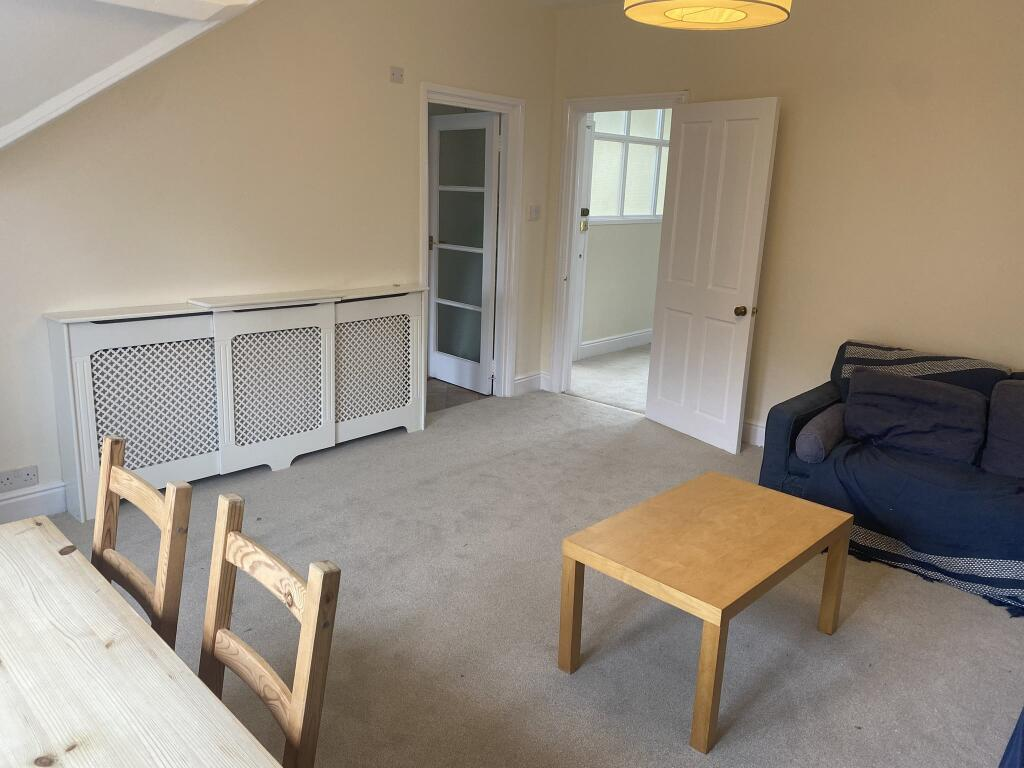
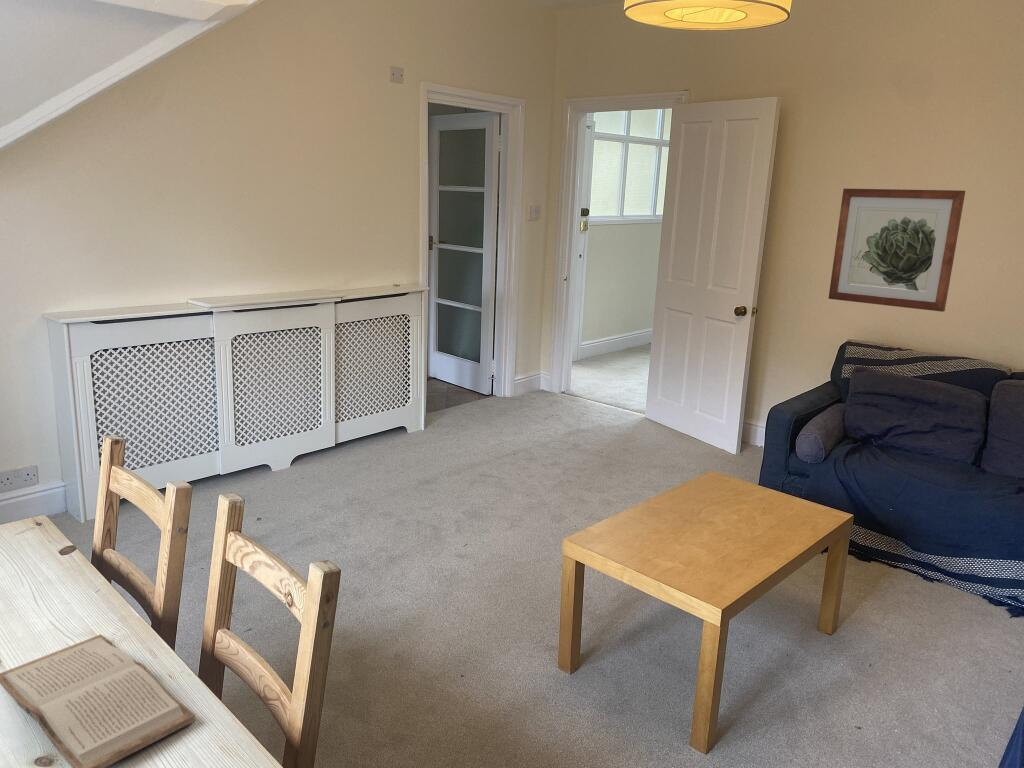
+ book [0,633,196,768]
+ wall art [827,188,966,313]
